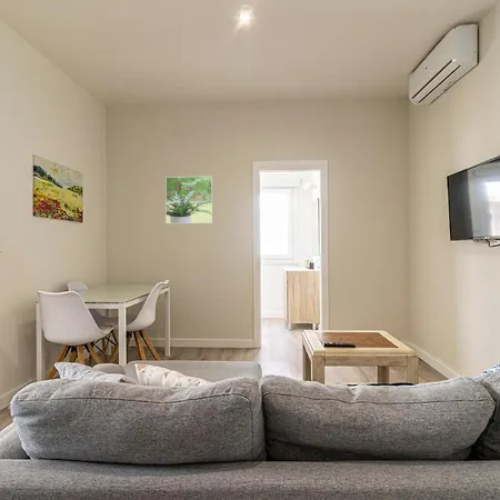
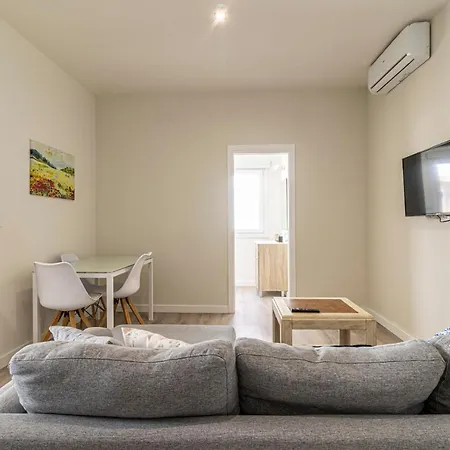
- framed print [164,176,213,224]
